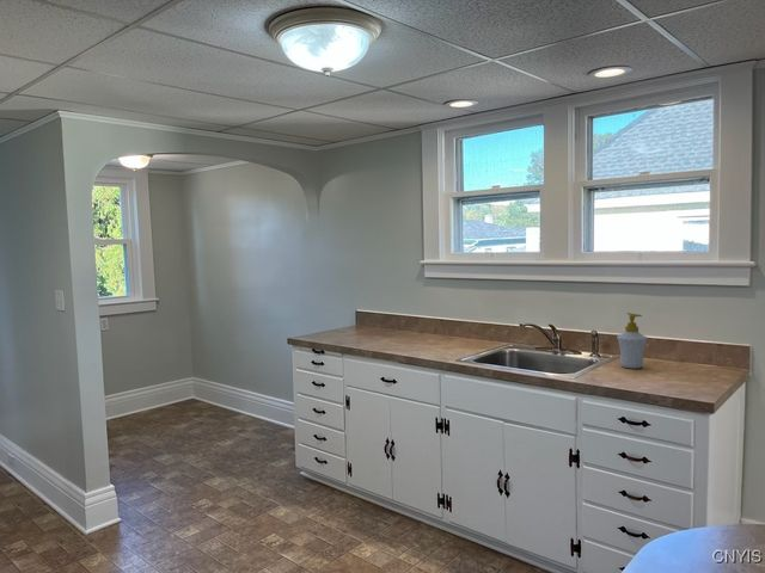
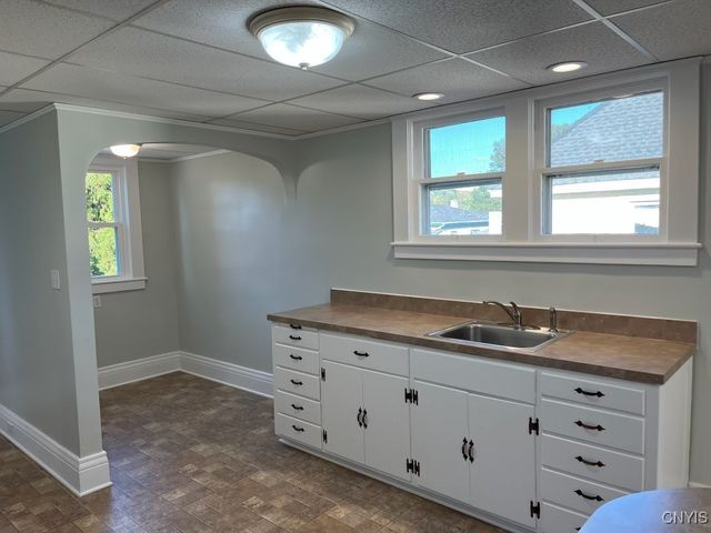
- soap bottle [616,312,648,370]
